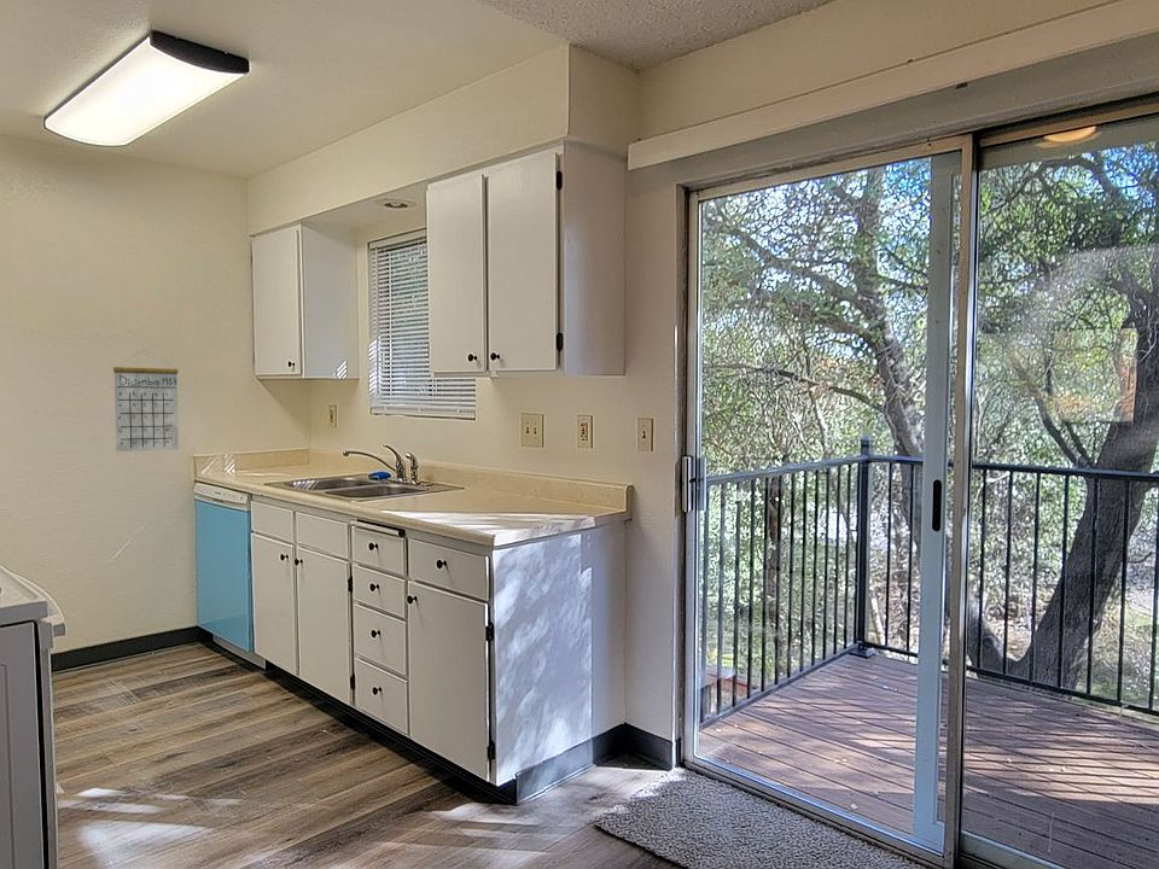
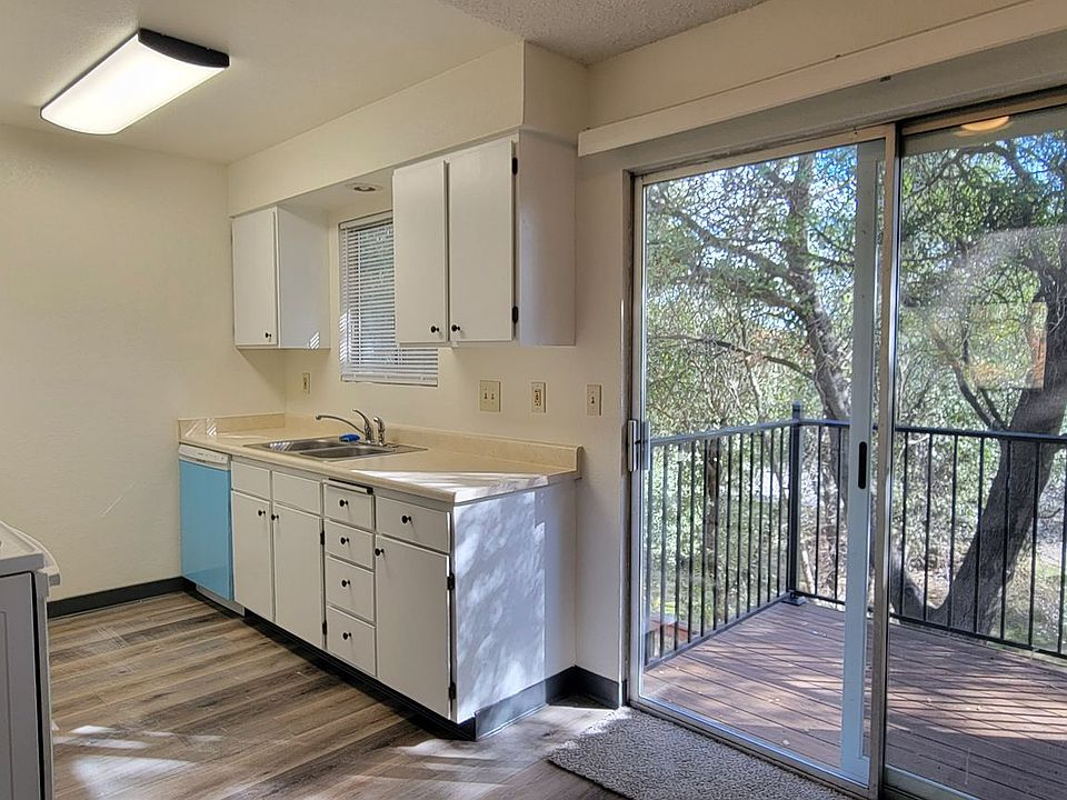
- calendar [112,348,180,453]
